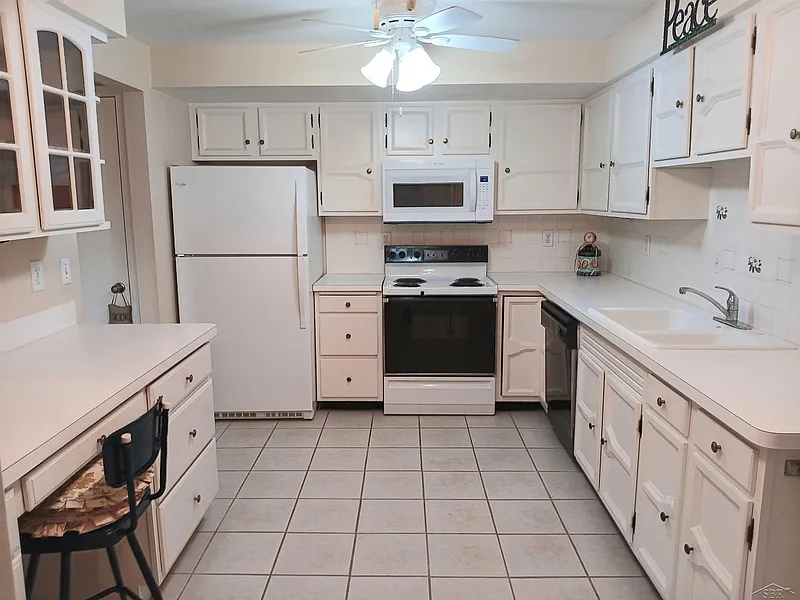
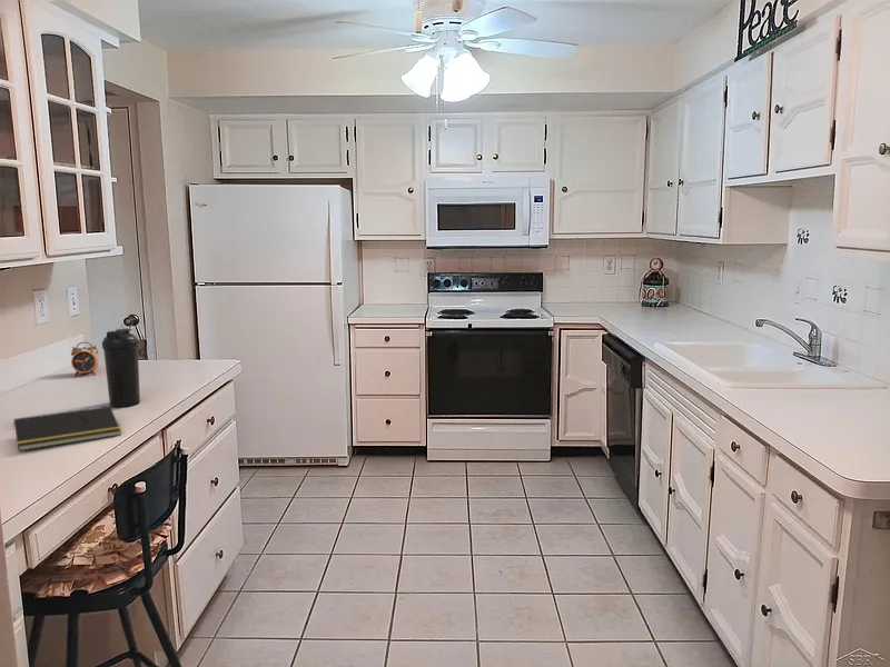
+ alarm clock [70,341,100,378]
+ notepad [11,405,122,452]
+ water bottle [101,328,141,408]
